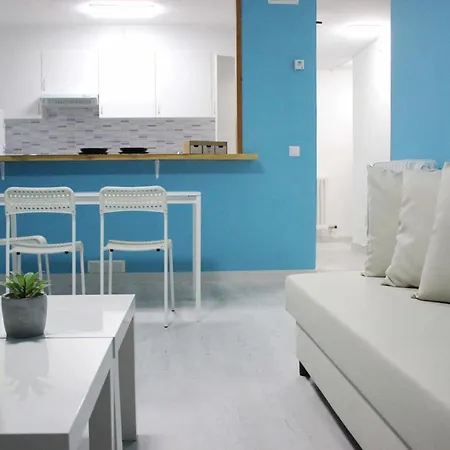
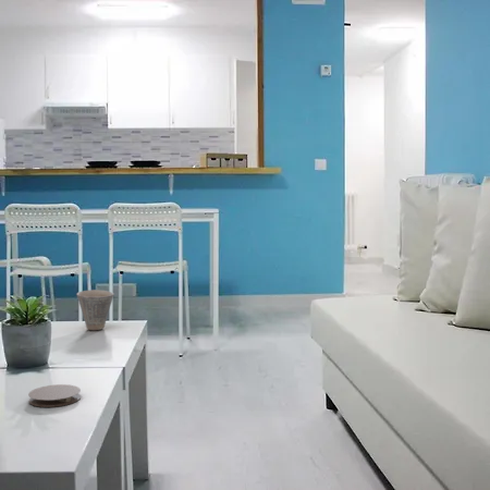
+ coaster [27,383,82,408]
+ cup [75,289,115,331]
